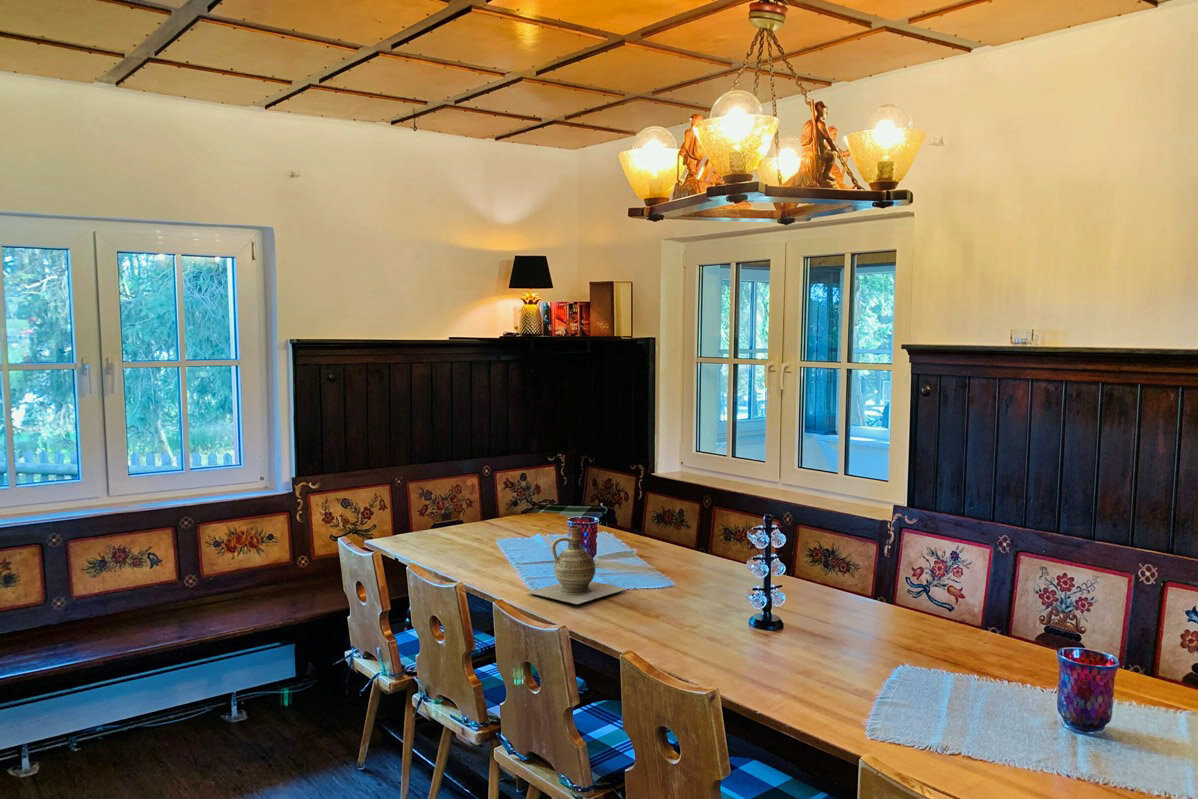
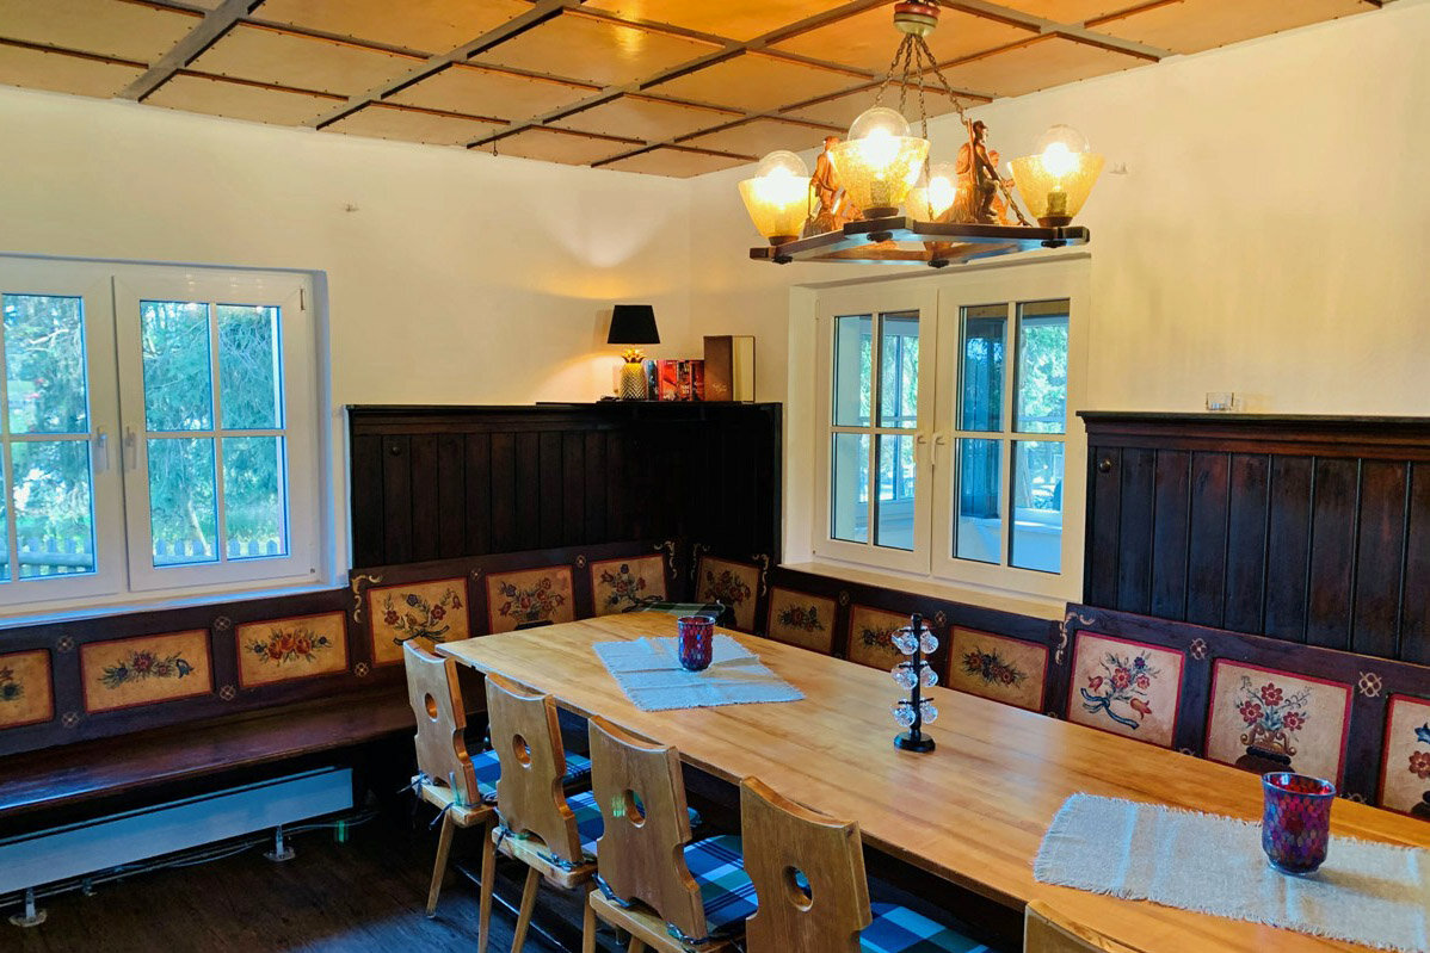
- ceramic jug [527,524,628,605]
